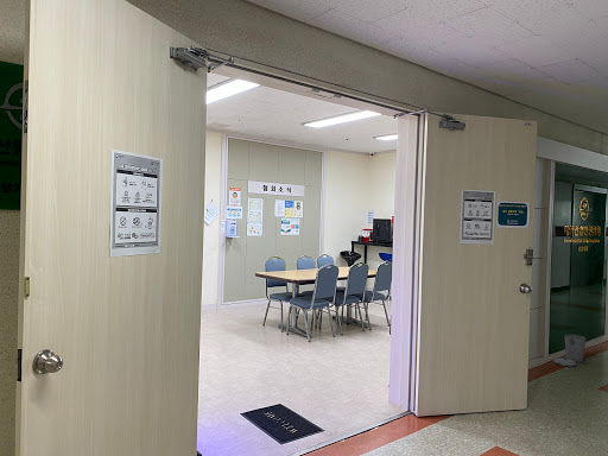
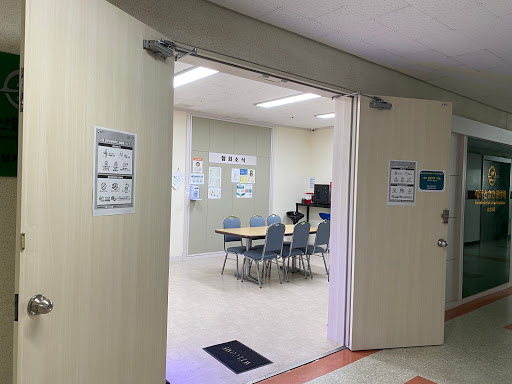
- trash can [552,334,587,367]
